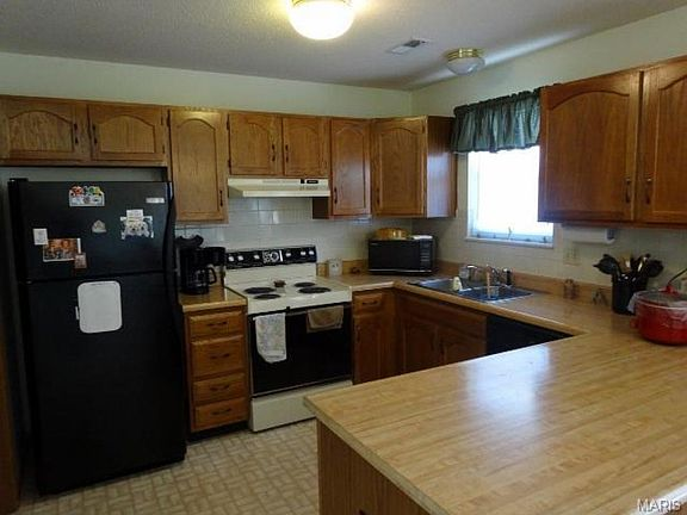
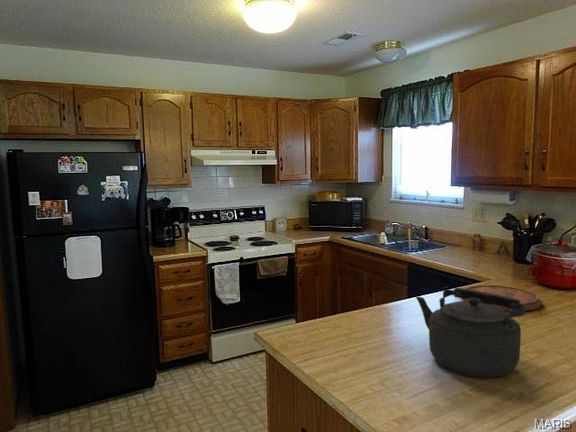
+ kettle [415,287,526,378]
+ cutting board [462,284,542,312]
